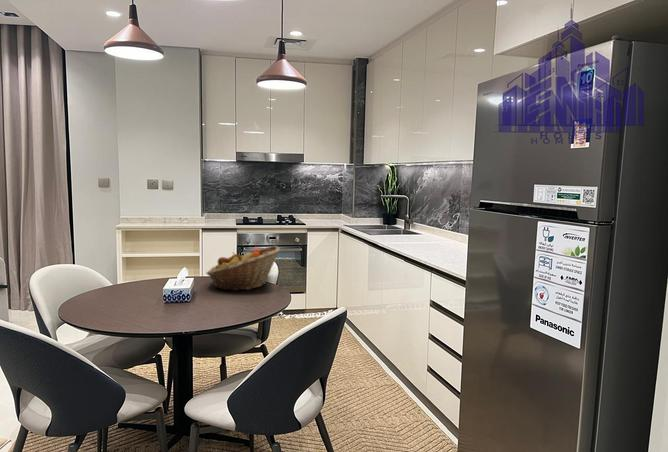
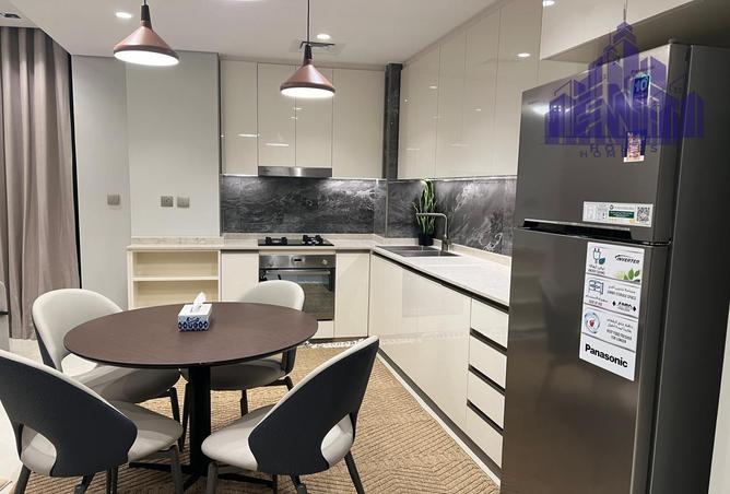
- fruit basket [205,245,281,292]
